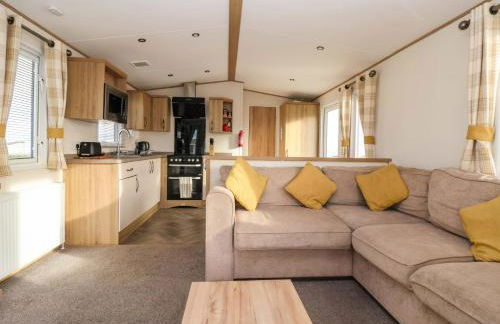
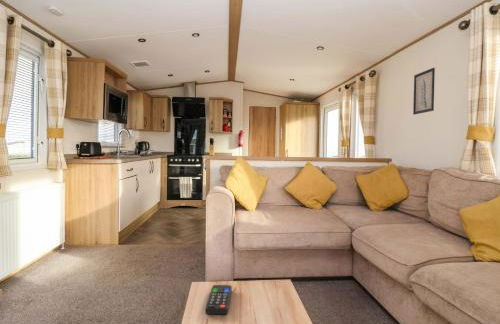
+ remote control [205,284,233,315]
+ wall art [412,67,436,116]
